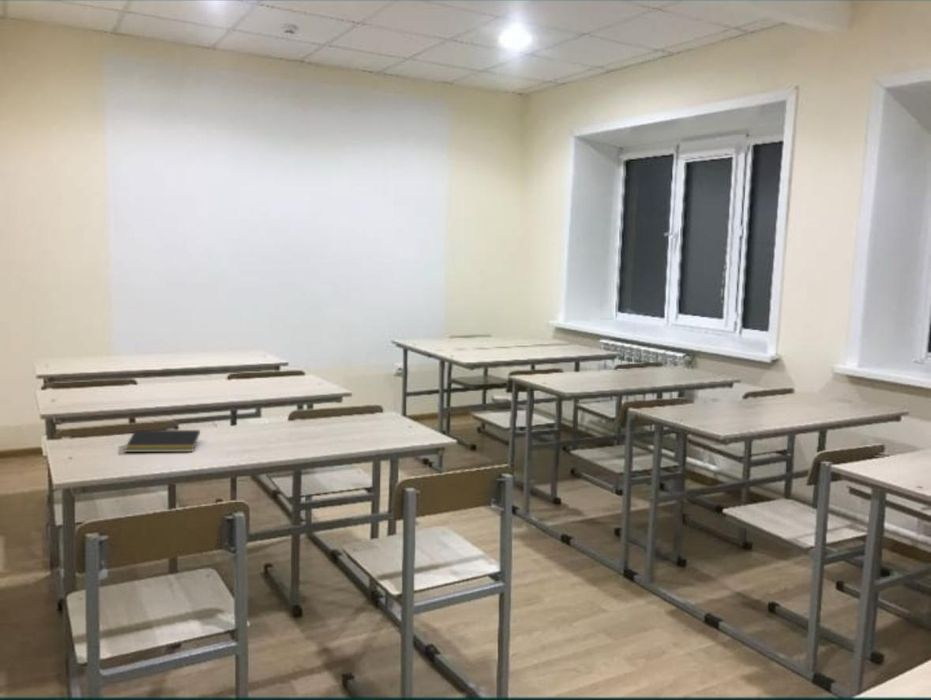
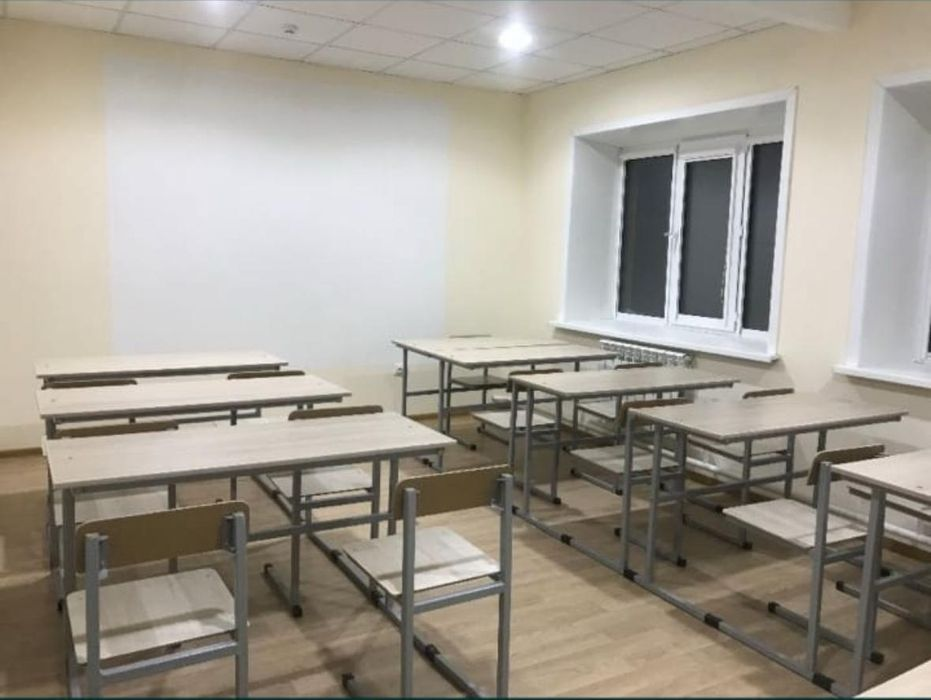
- notepad [123,429,201,453]
